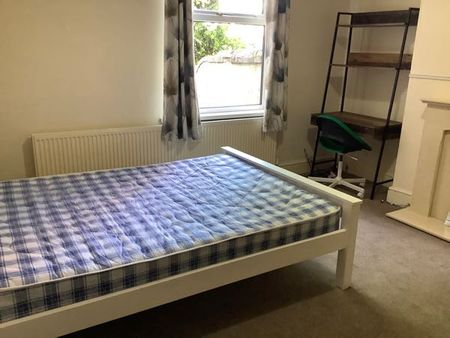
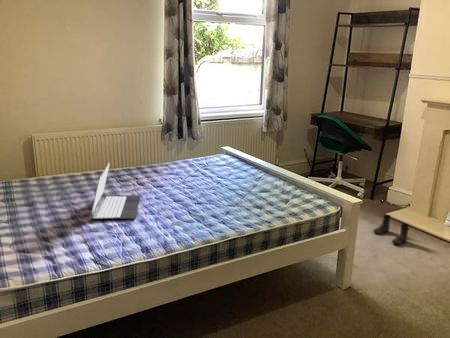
+ laptop [89,160,142,221]
+ boots [372,214,410,245]
